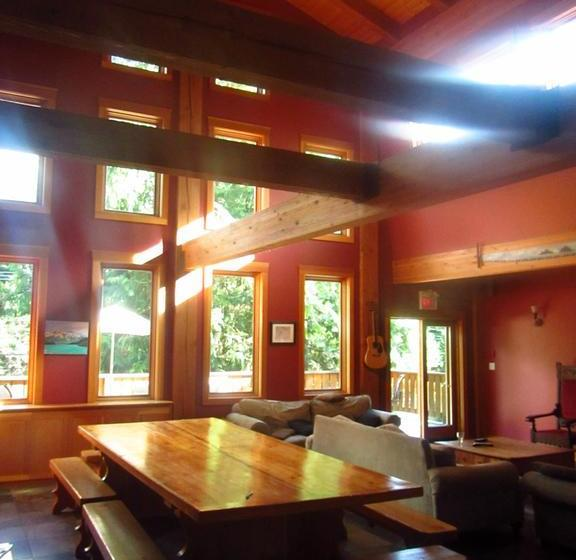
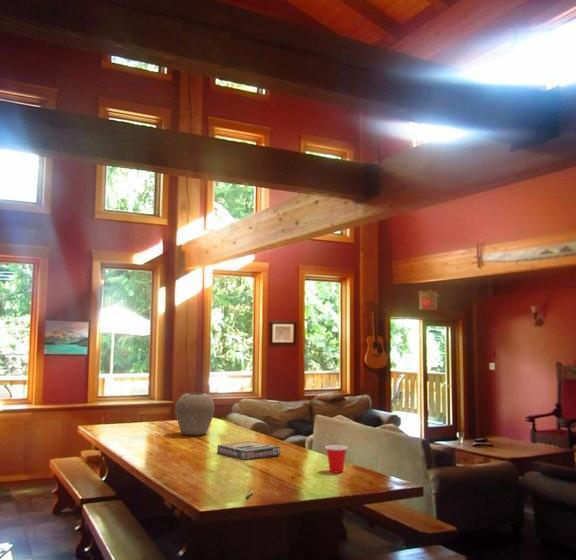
+ vase [174,392,215,436]
+ cup [324,444,349,474]
+ video game box [216,440,281,461]
